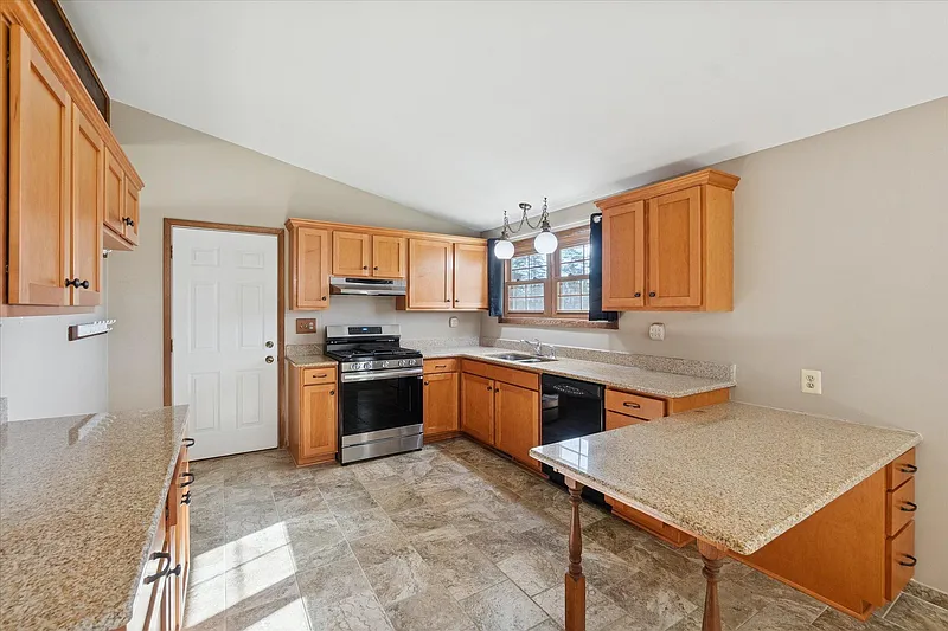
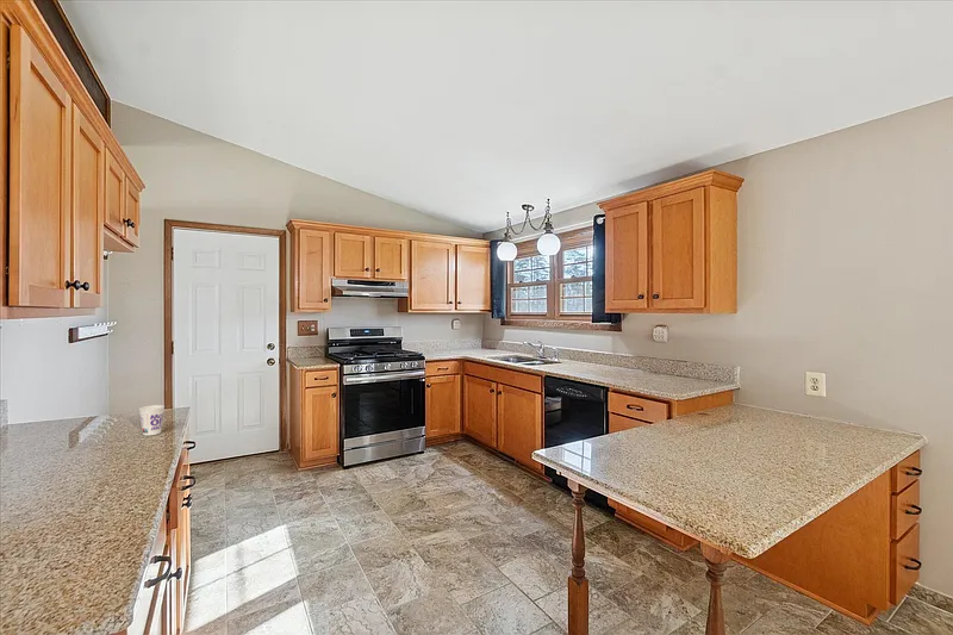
+ cup [138,404,166,437]
